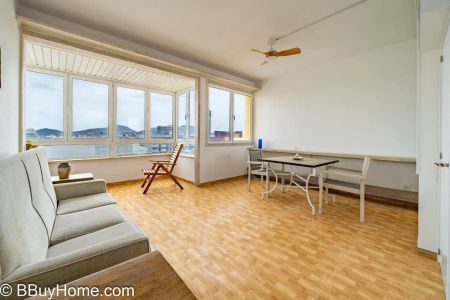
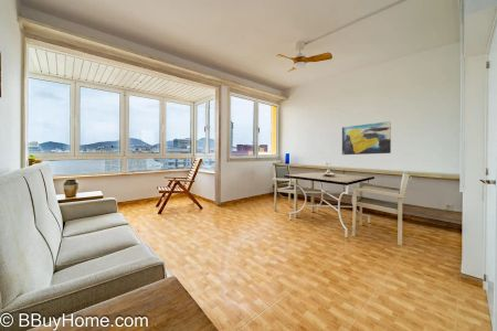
+ wall art [341,120,392,156]
